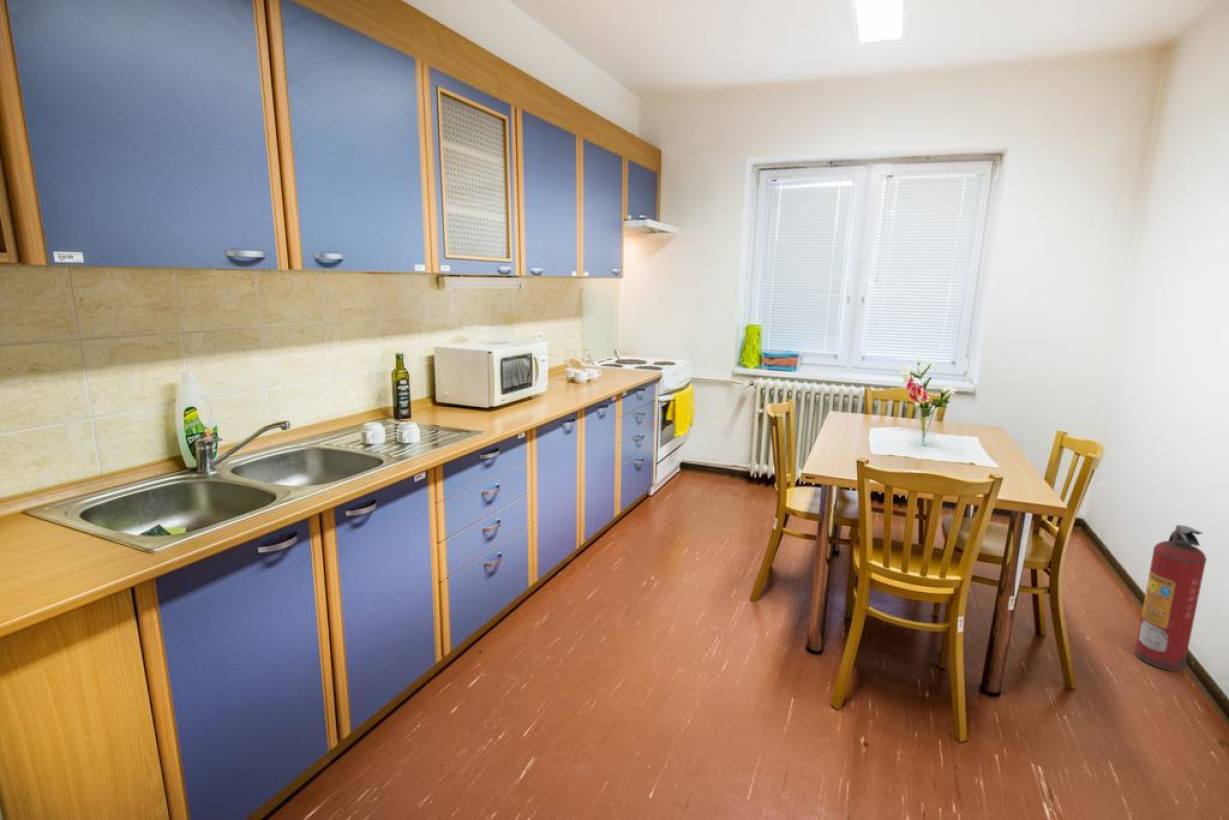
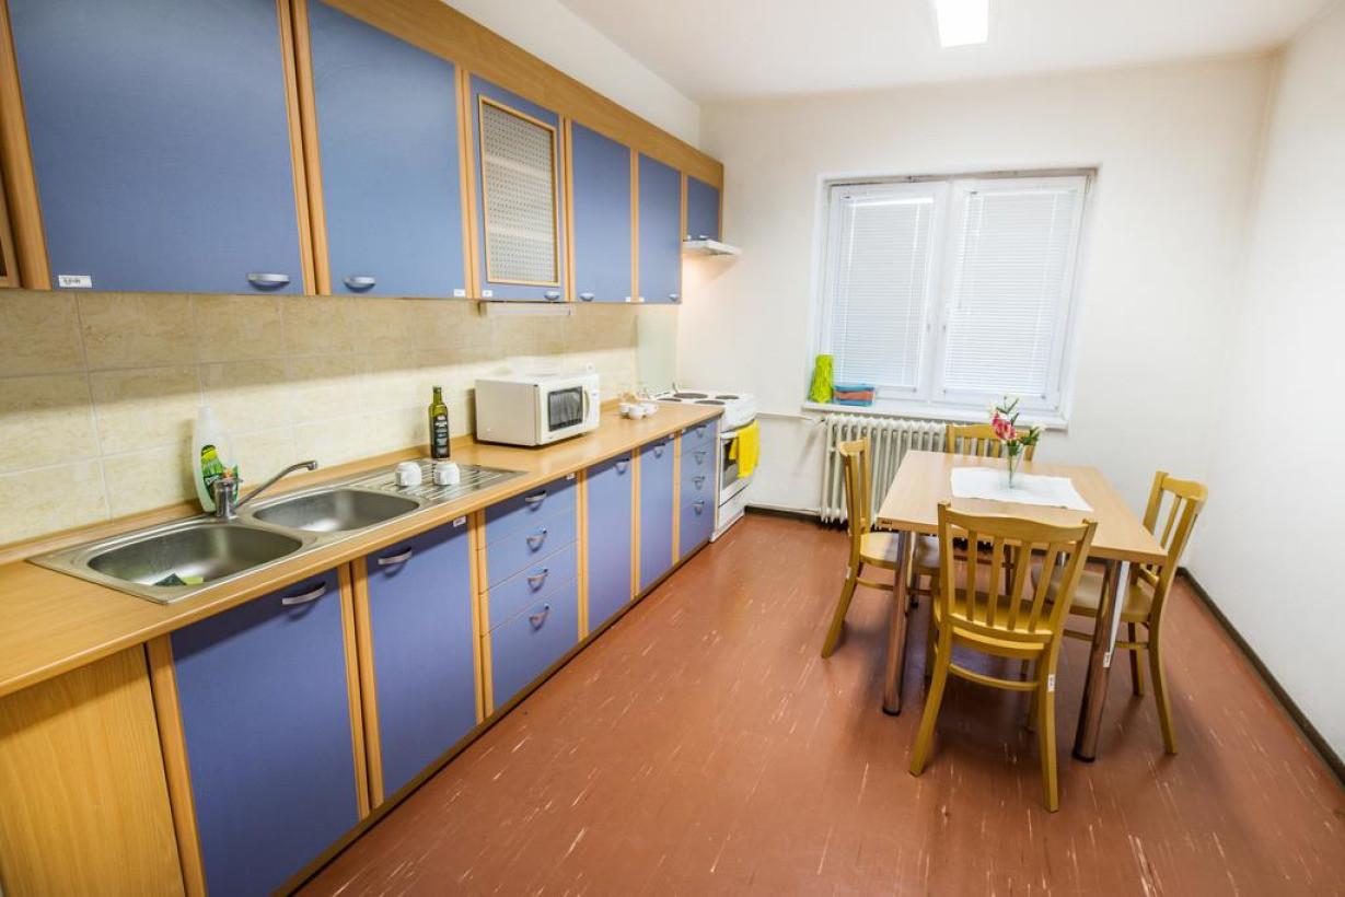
- fire extinguisher [1133,524,1208,672]
